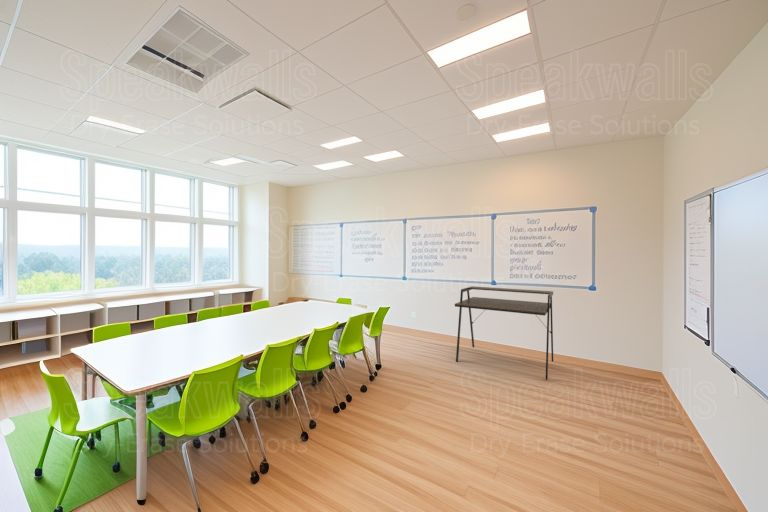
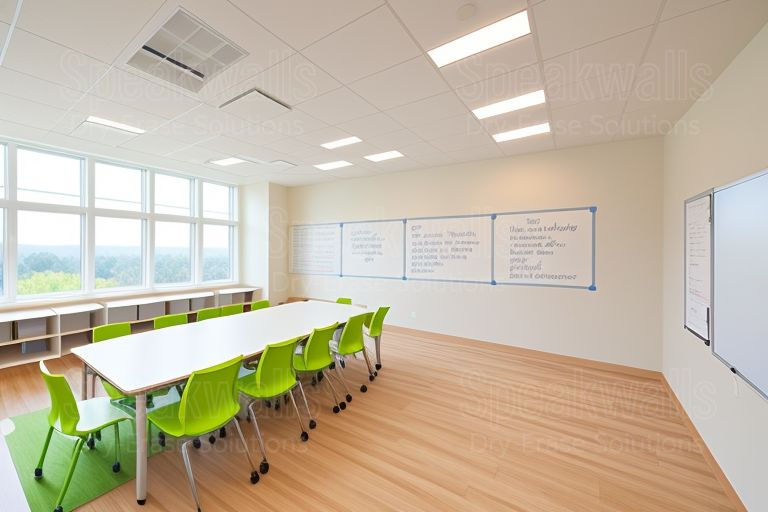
- desk [454,285,554,381]
